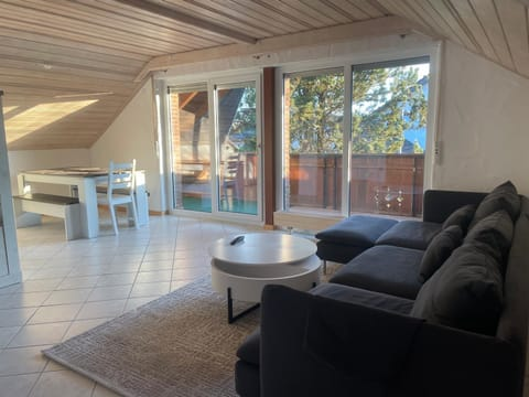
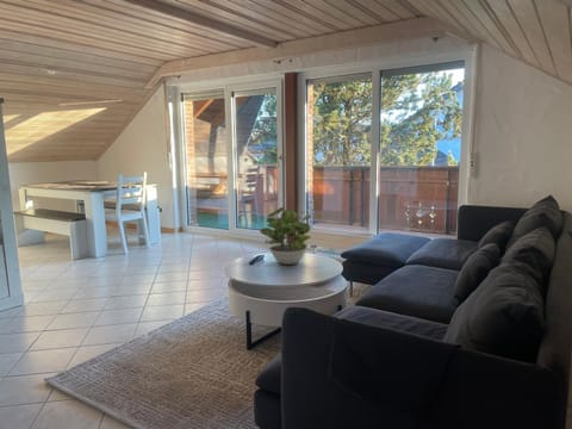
+ potted plant [259,206,312,266]
